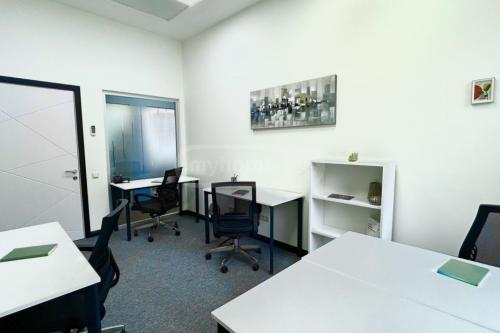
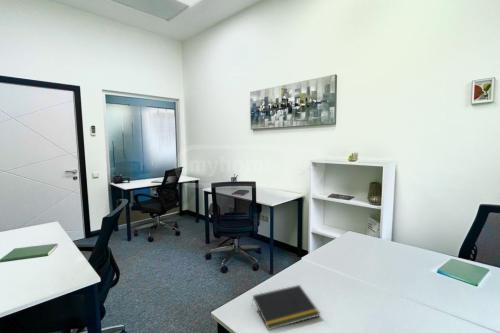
+ notepad [251,284,321,331]
